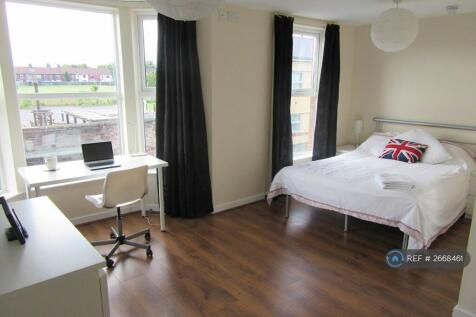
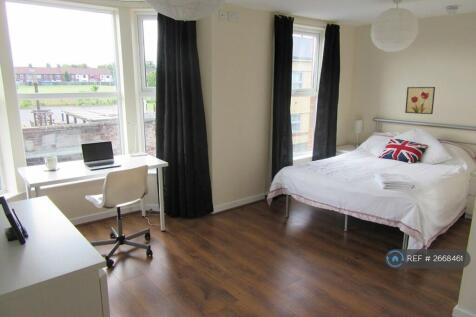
+ wall art [404,86,436,115]
